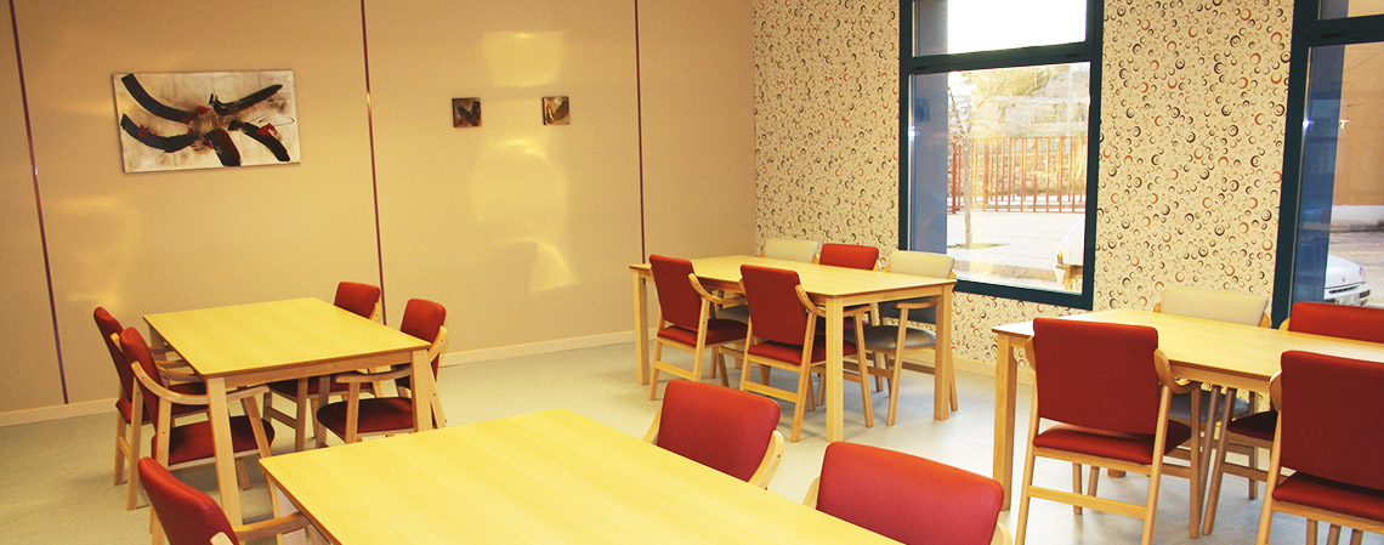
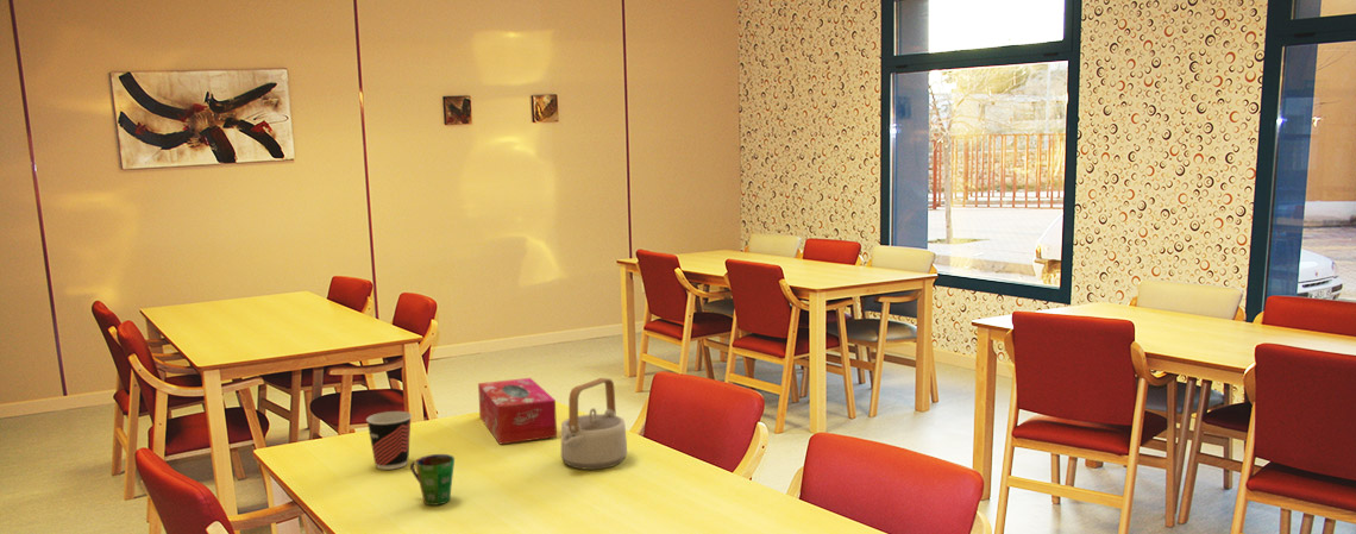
+ cup [409,453,456,507]
+ cup [365,410,413,471]
+ tissue box [477,377,558,445]
+ teapot [560,377,628,471]
